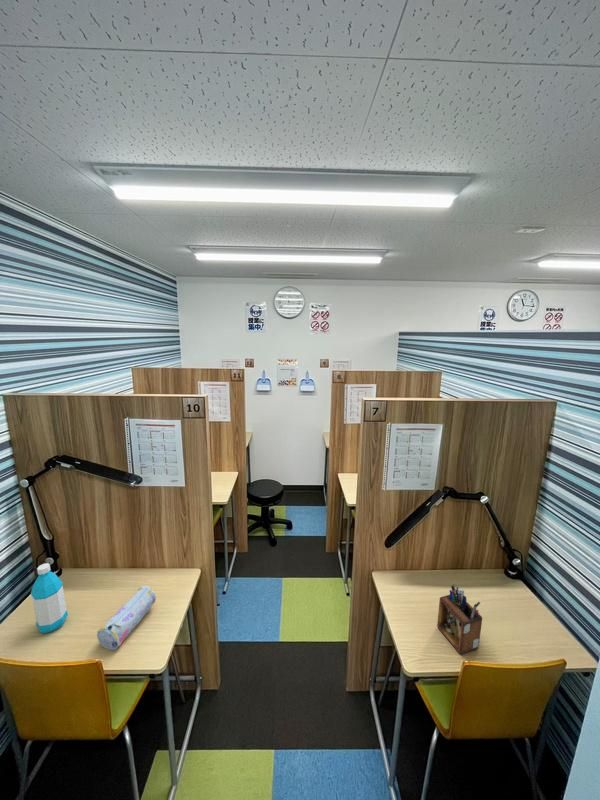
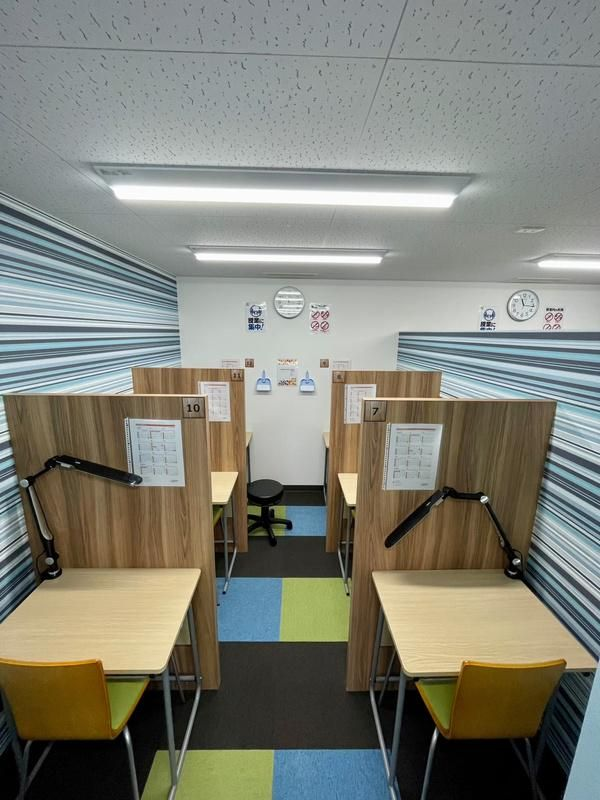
- water bottle [30,562,69,634]
- desk organizer [436,583,483,656]
- pencil case [96,585,157,651]
